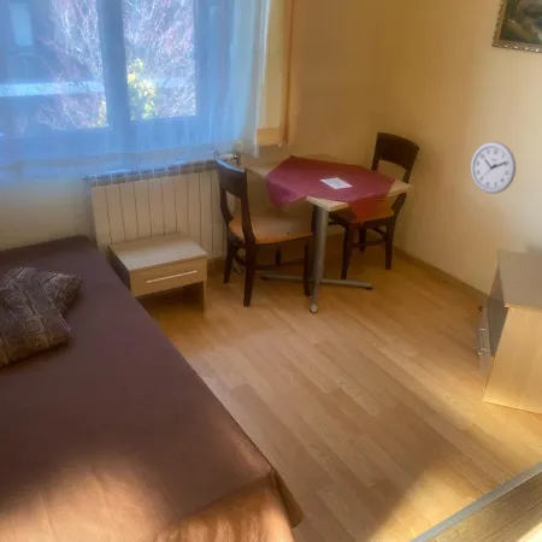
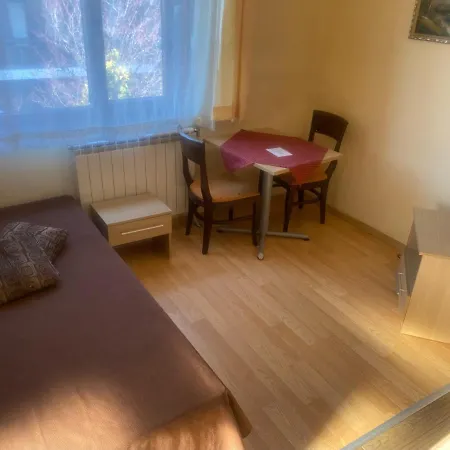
- wall clock [470,140,517,195]
